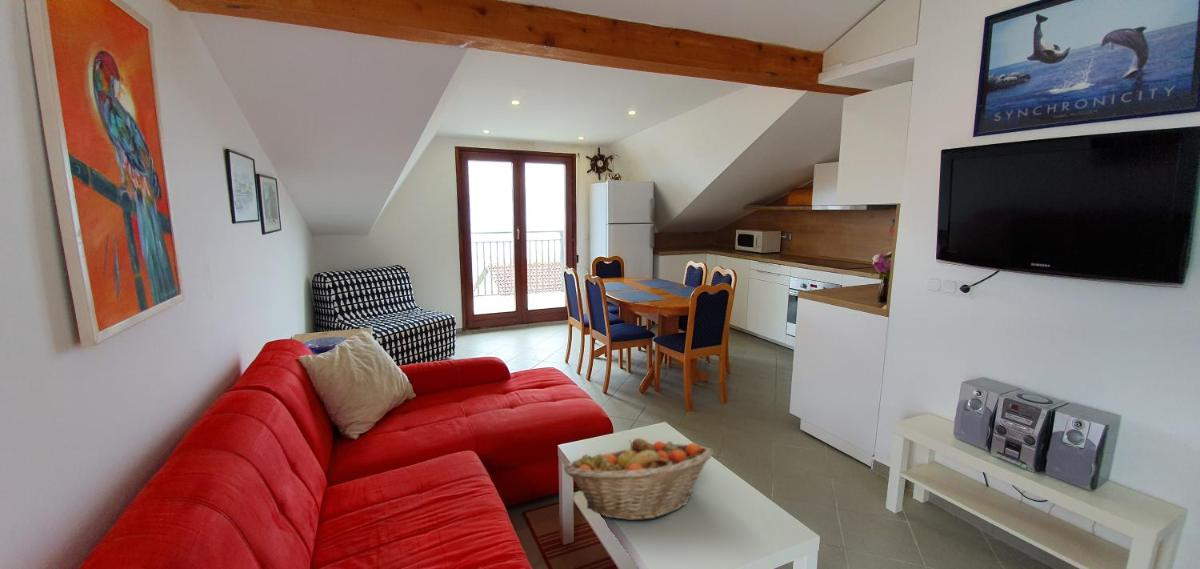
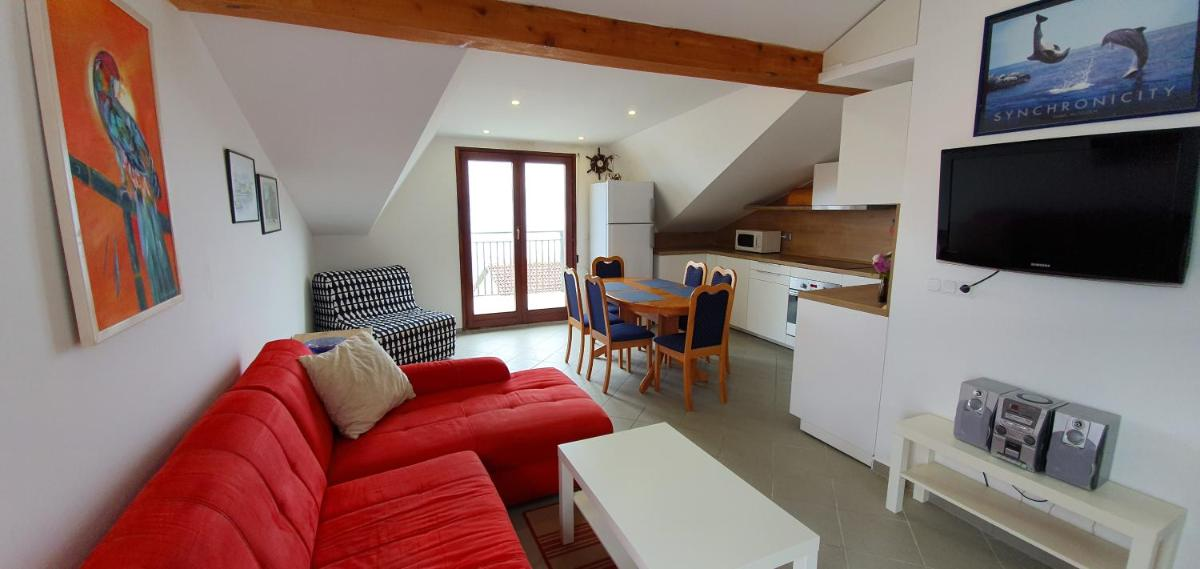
- fruit basket [563,437,714,521]
